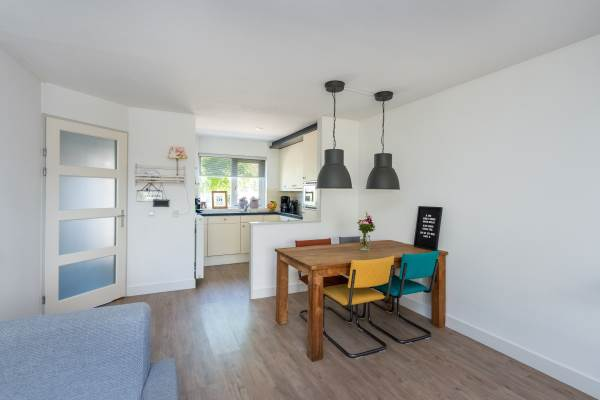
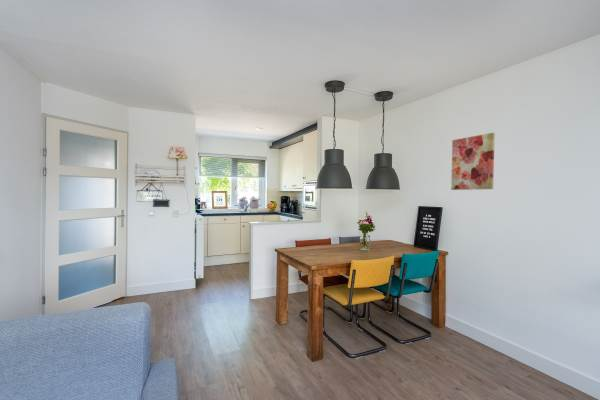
+ wall art [450,132,496,191]
